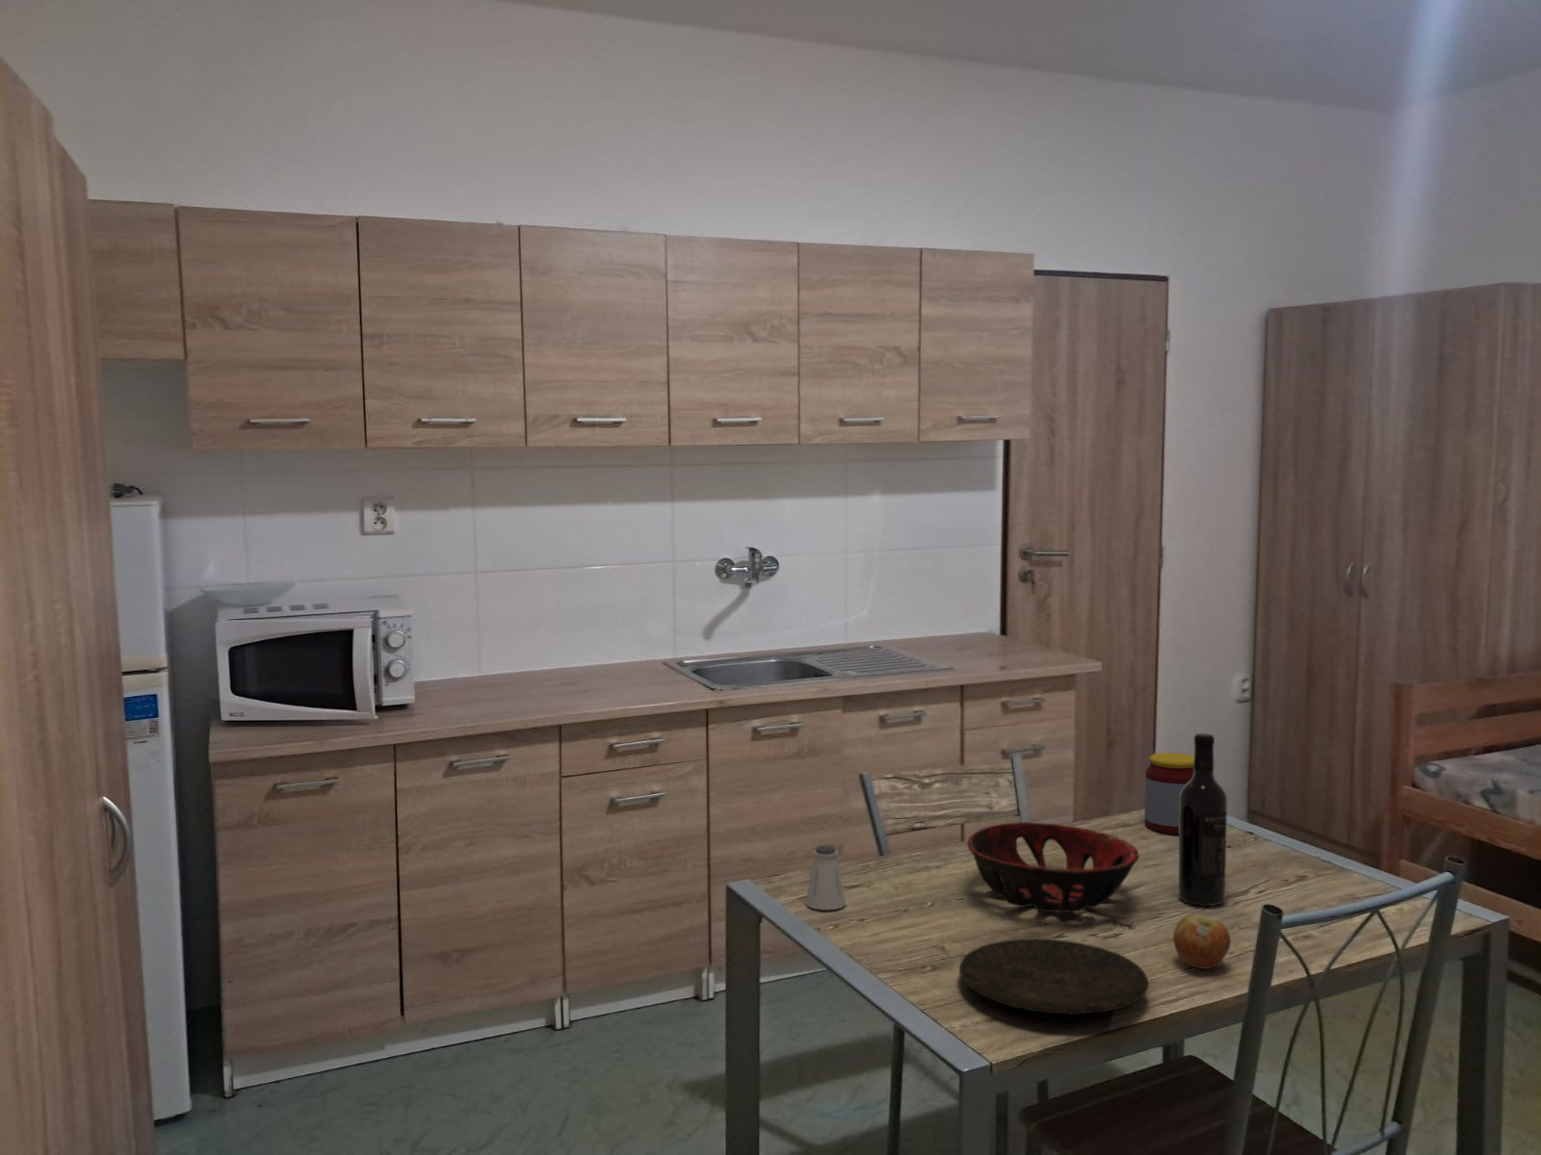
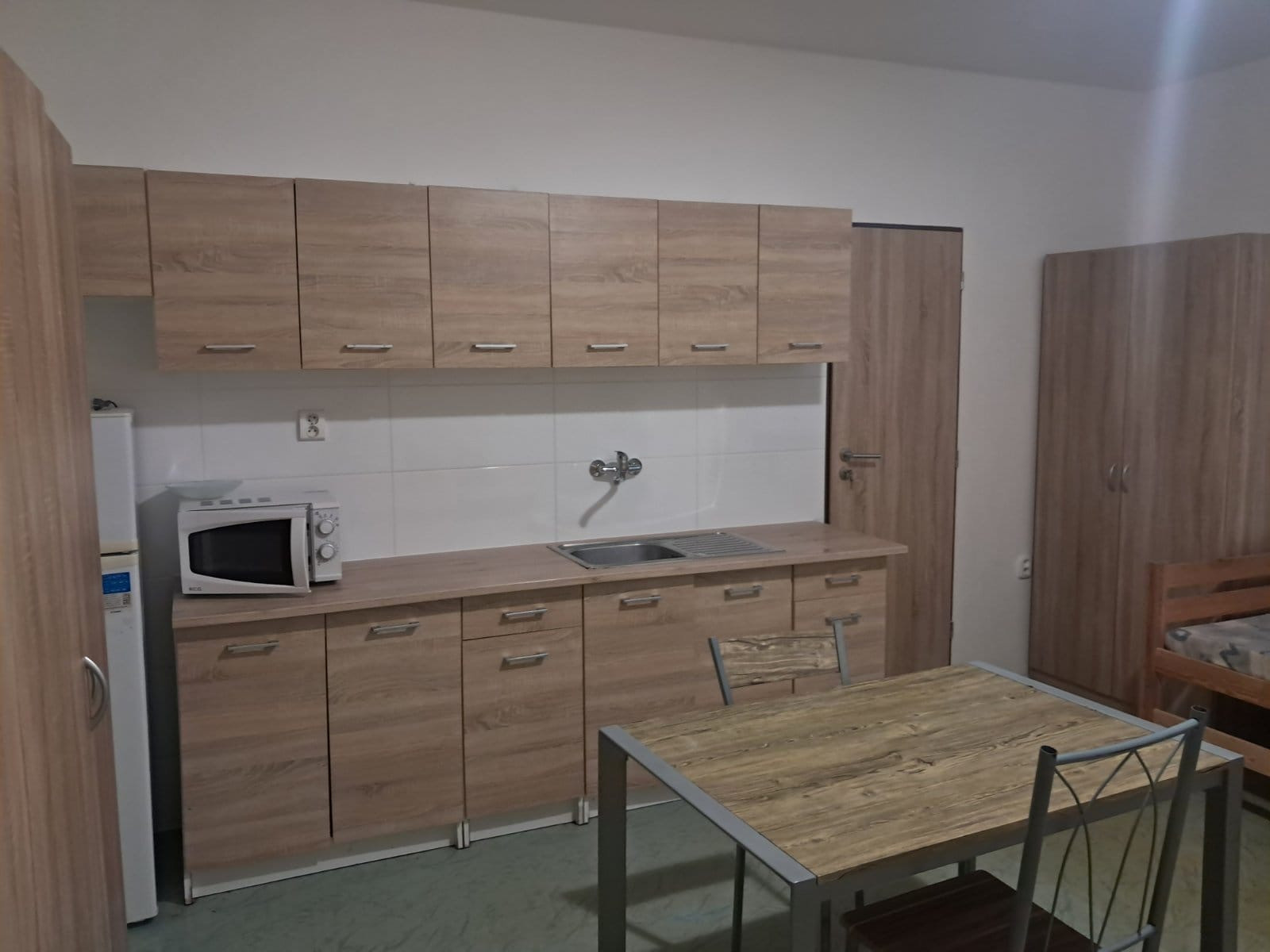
- apple [1172,914,1232,971]
- wine bottle [1178,733,1228,906]
- jar [1144,752,1194,835]
- saltshaker [804,844,847,910]
- plate [959,938,1150,1015]
- decorative bowl [966,821,1141,914]
